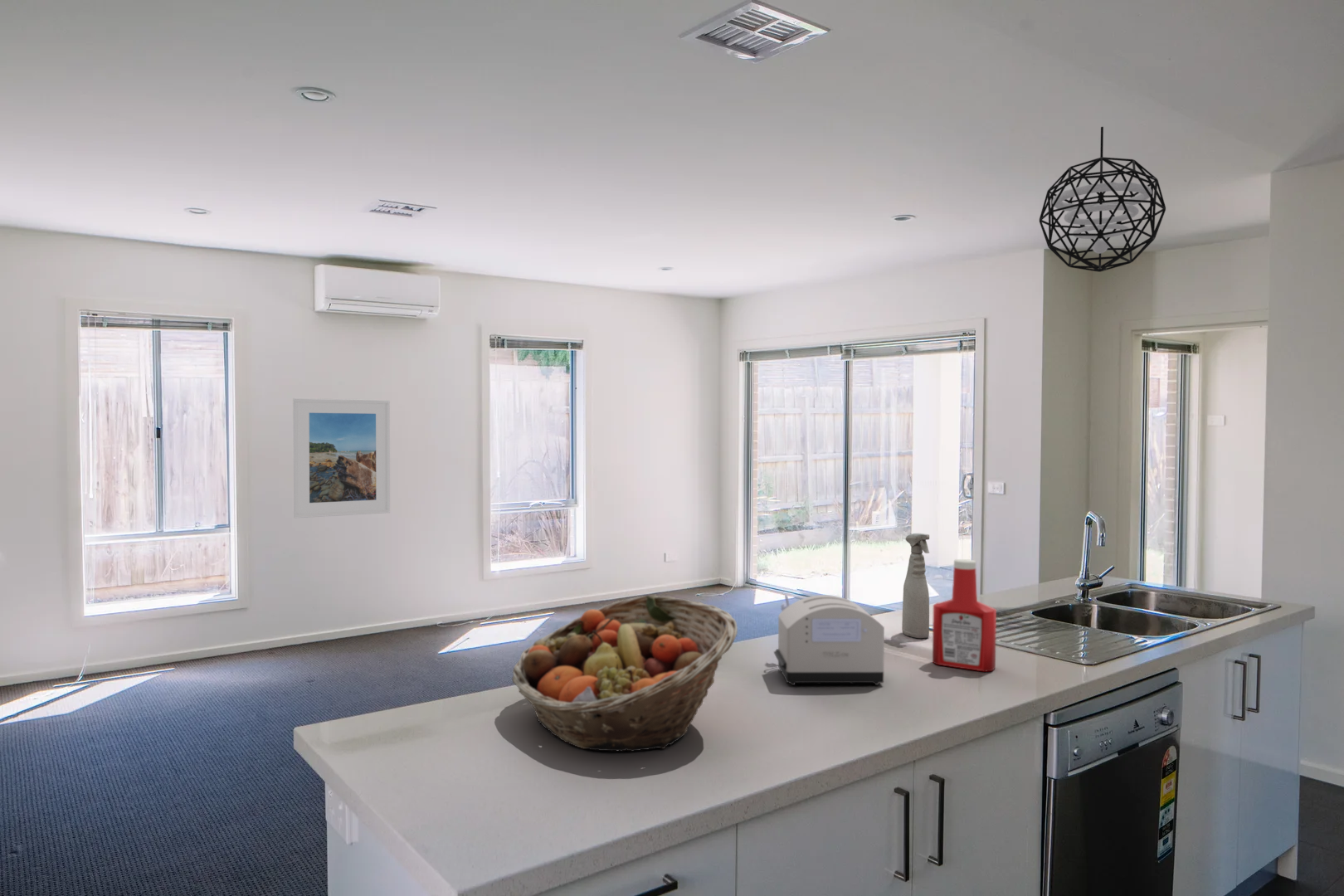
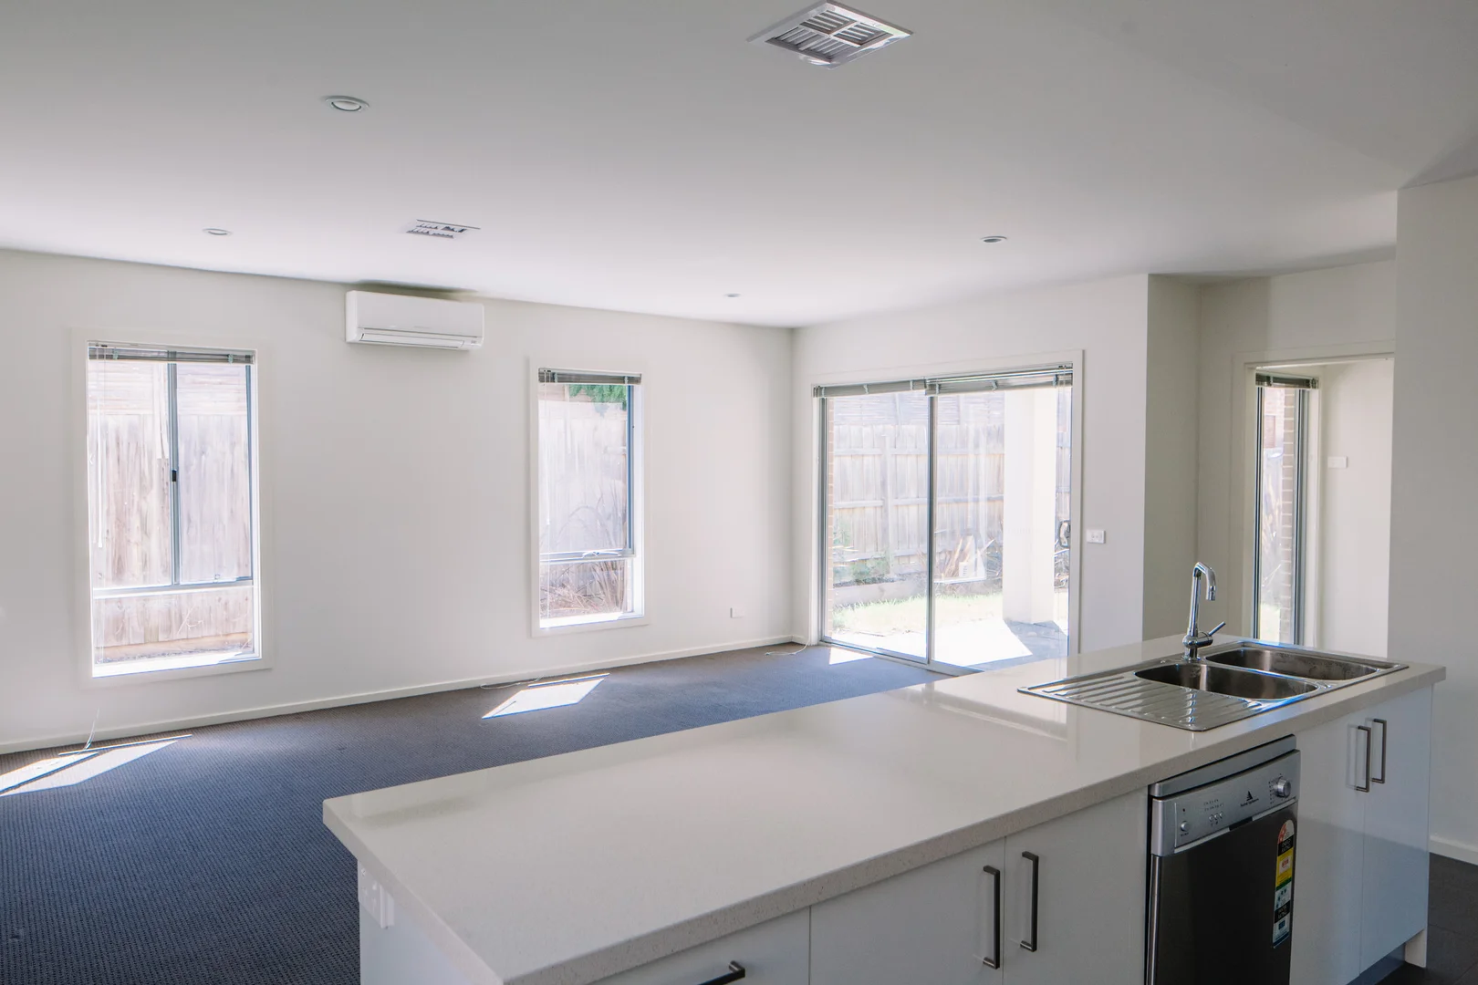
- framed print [293,397,391,519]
- pendant light [1039,126,1166,273]
- spray bottle [901,533,930,639]
- soap bottle [932,558,997,673]
- fruit basket [511,595,738,752]
- toaster [773,593,885,686]
